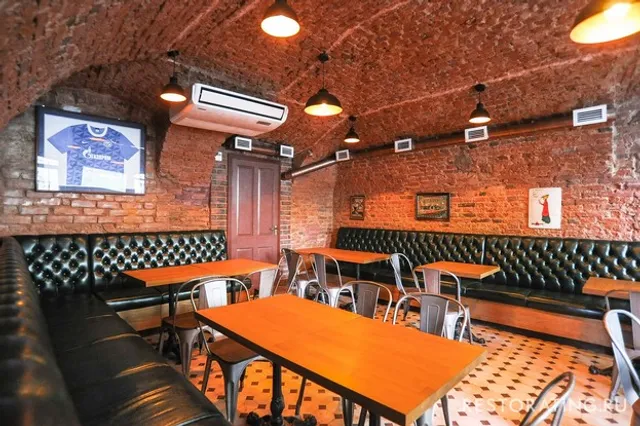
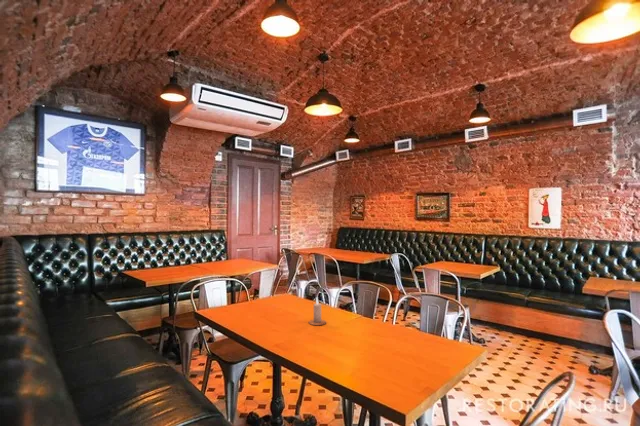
+ candle [308,296,327,326]
